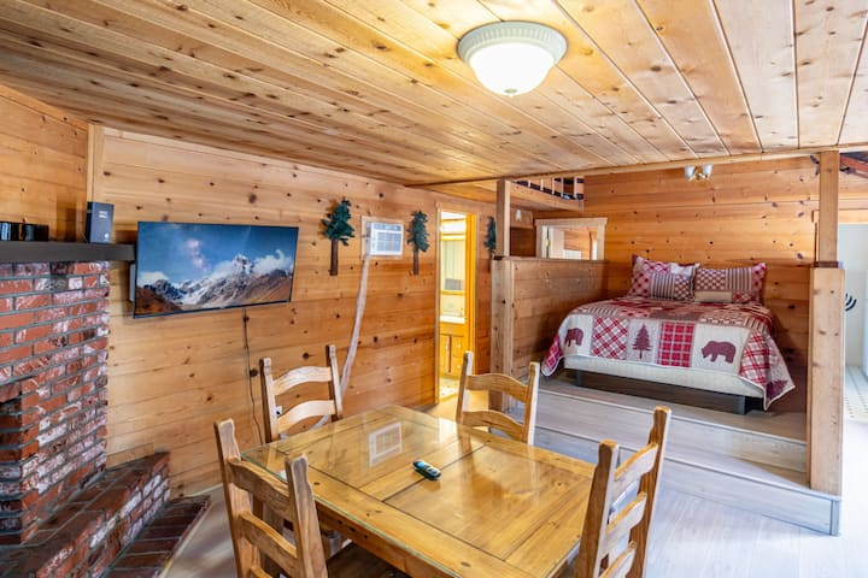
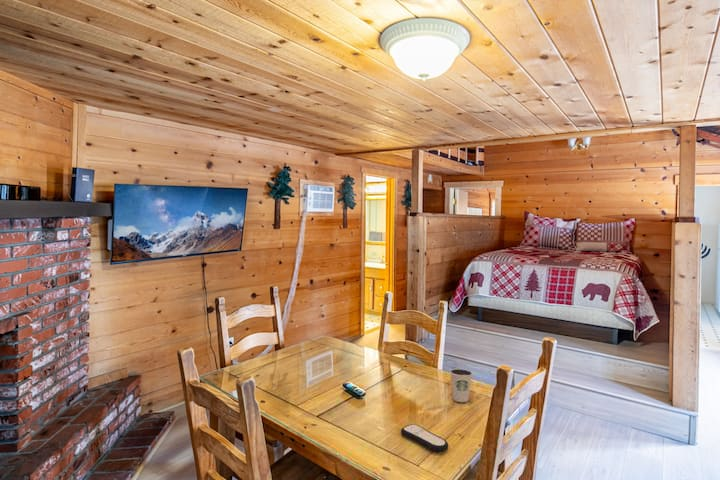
+ dixie cup [449,367,473,403]
+ remote control [400,423,450,453]
